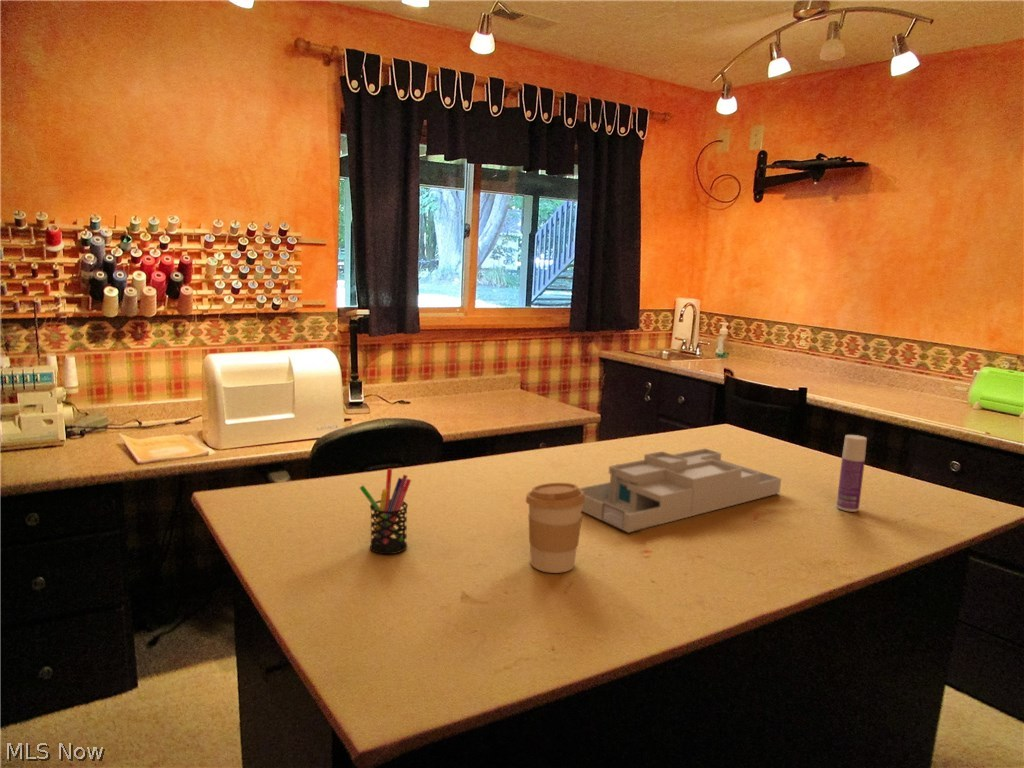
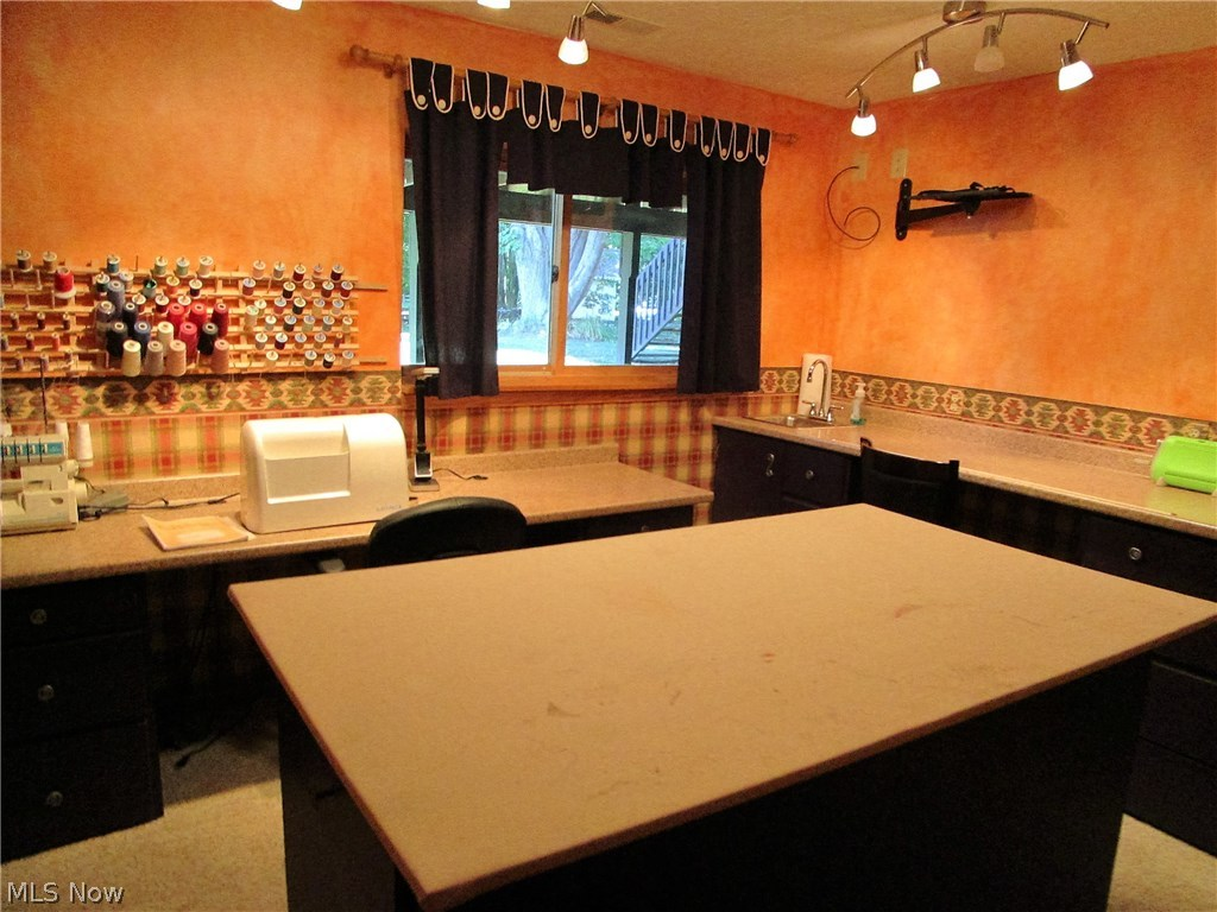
- bottle [836,434,868,513]
- coffee cup [525,482,585,574]
- pen holder [359,468,412,555]
- desk organizer [578,447,782,534]
